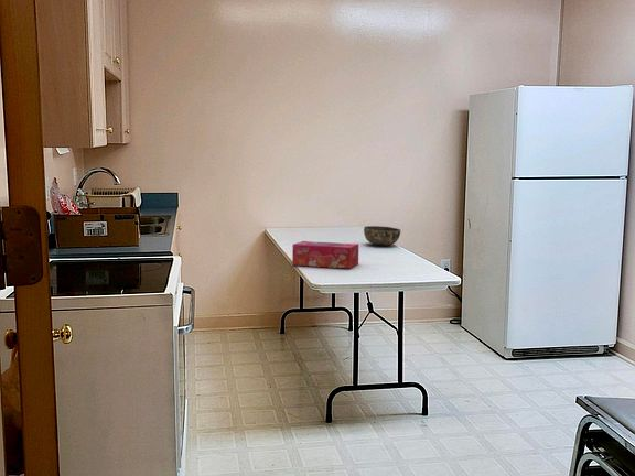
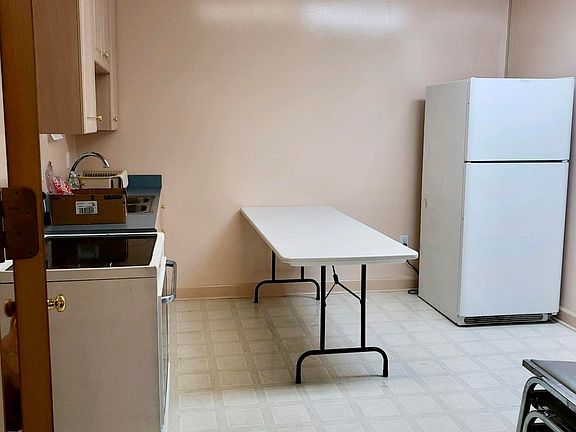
- tissue box [291,240,359,270]
- bowl [363,225,401,247]
